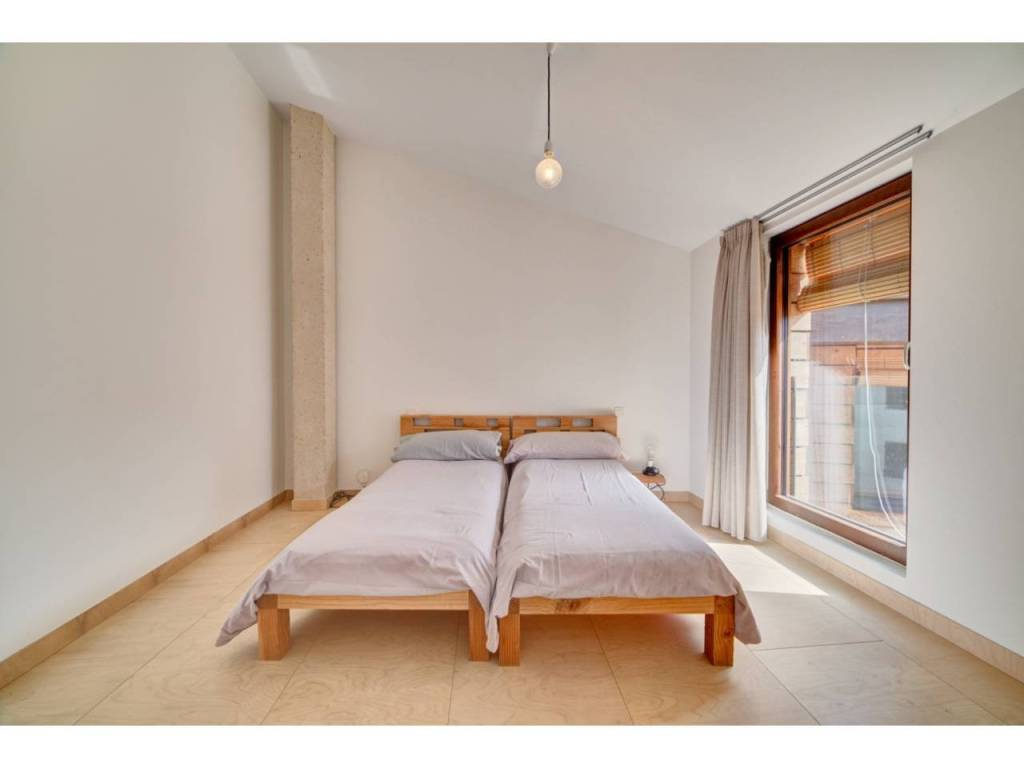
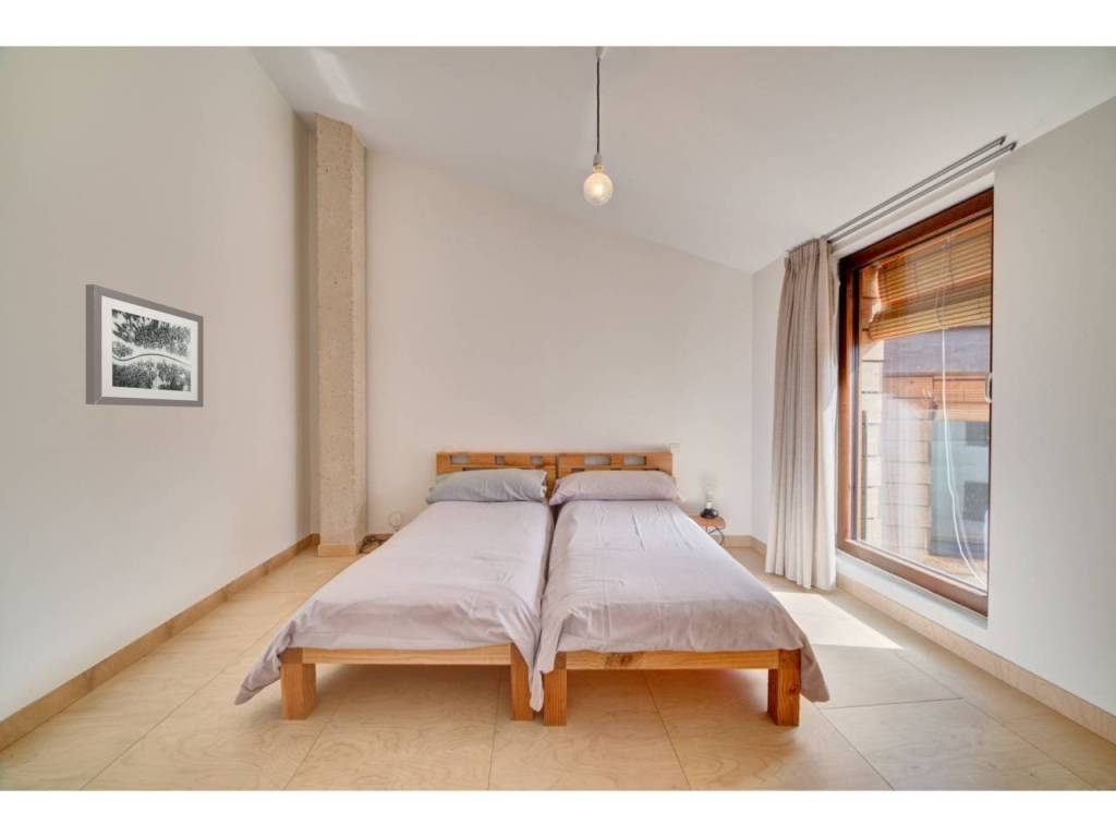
+ wall art [85,283,205,409]
